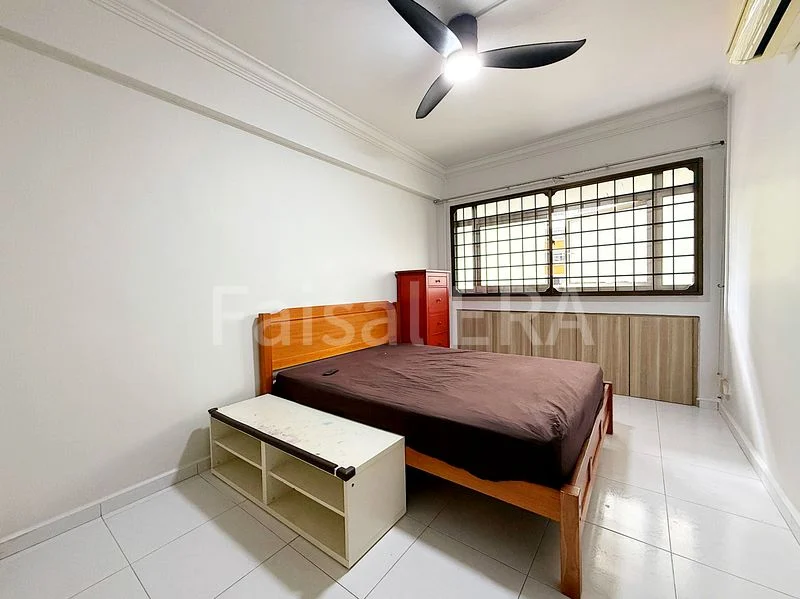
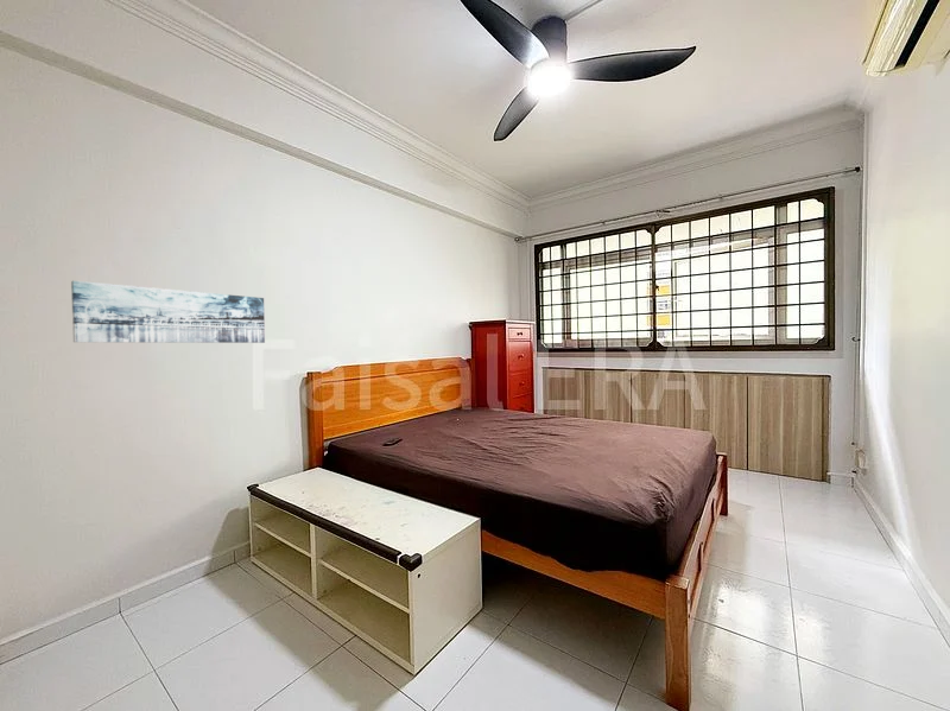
+ wall art [70,279,266,344]
